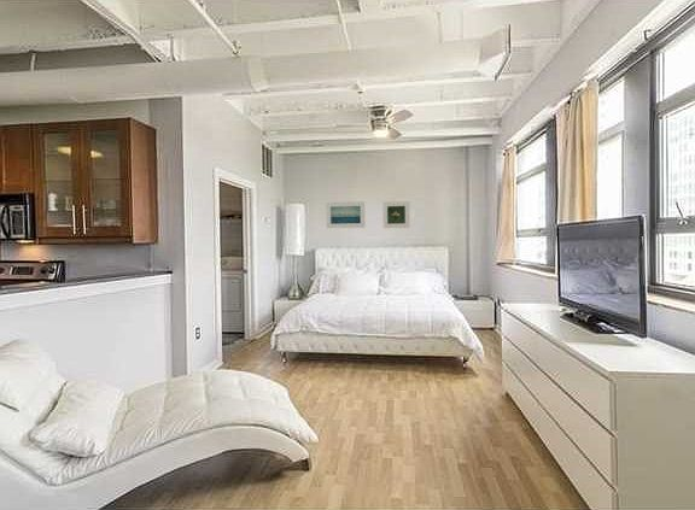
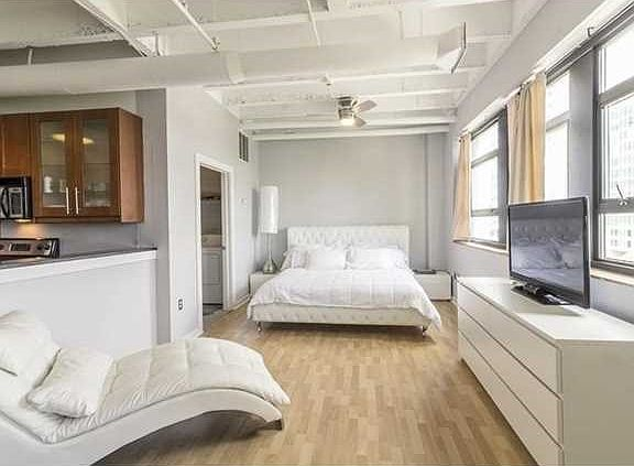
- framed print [381,200,411,229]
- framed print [325,200,366,229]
